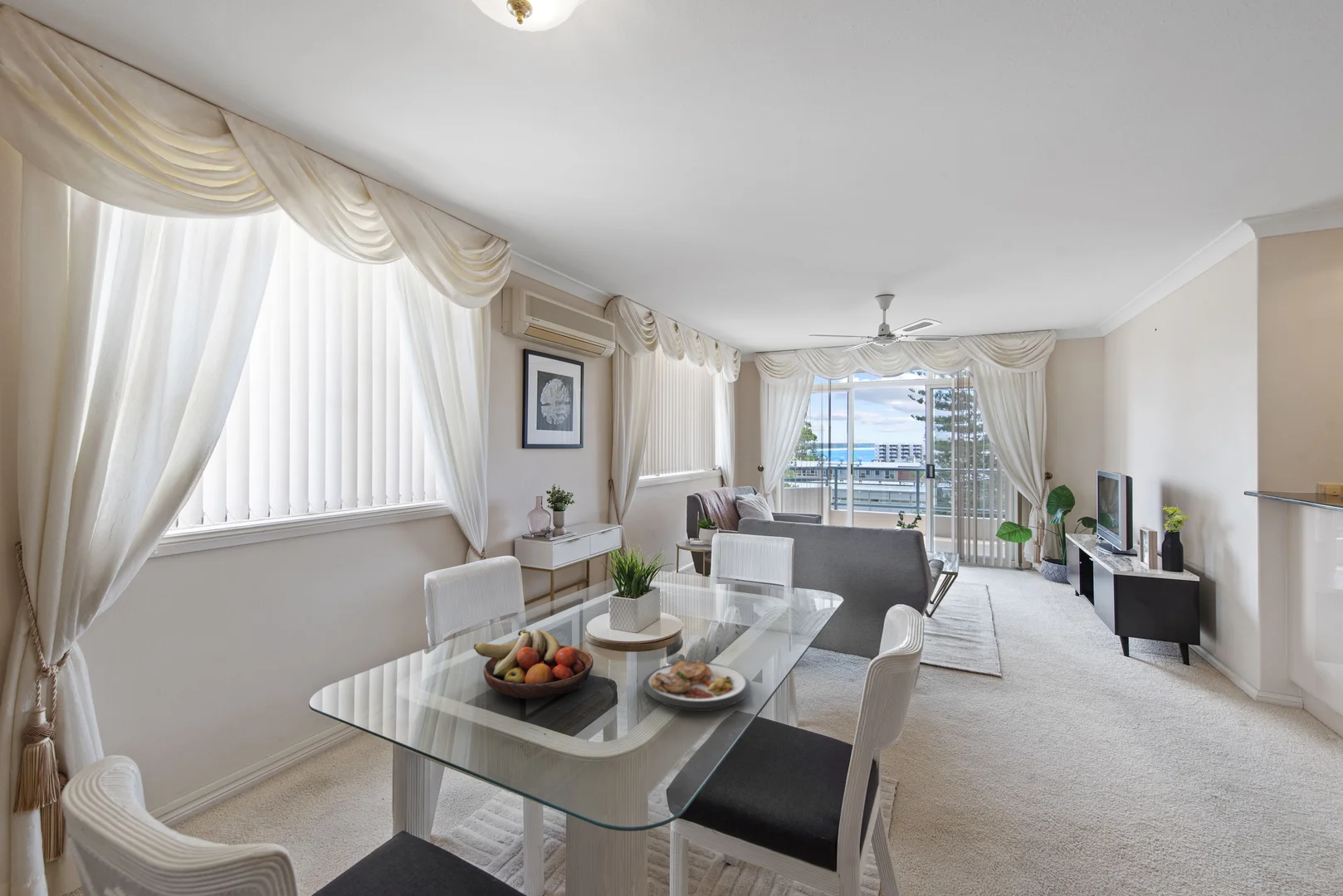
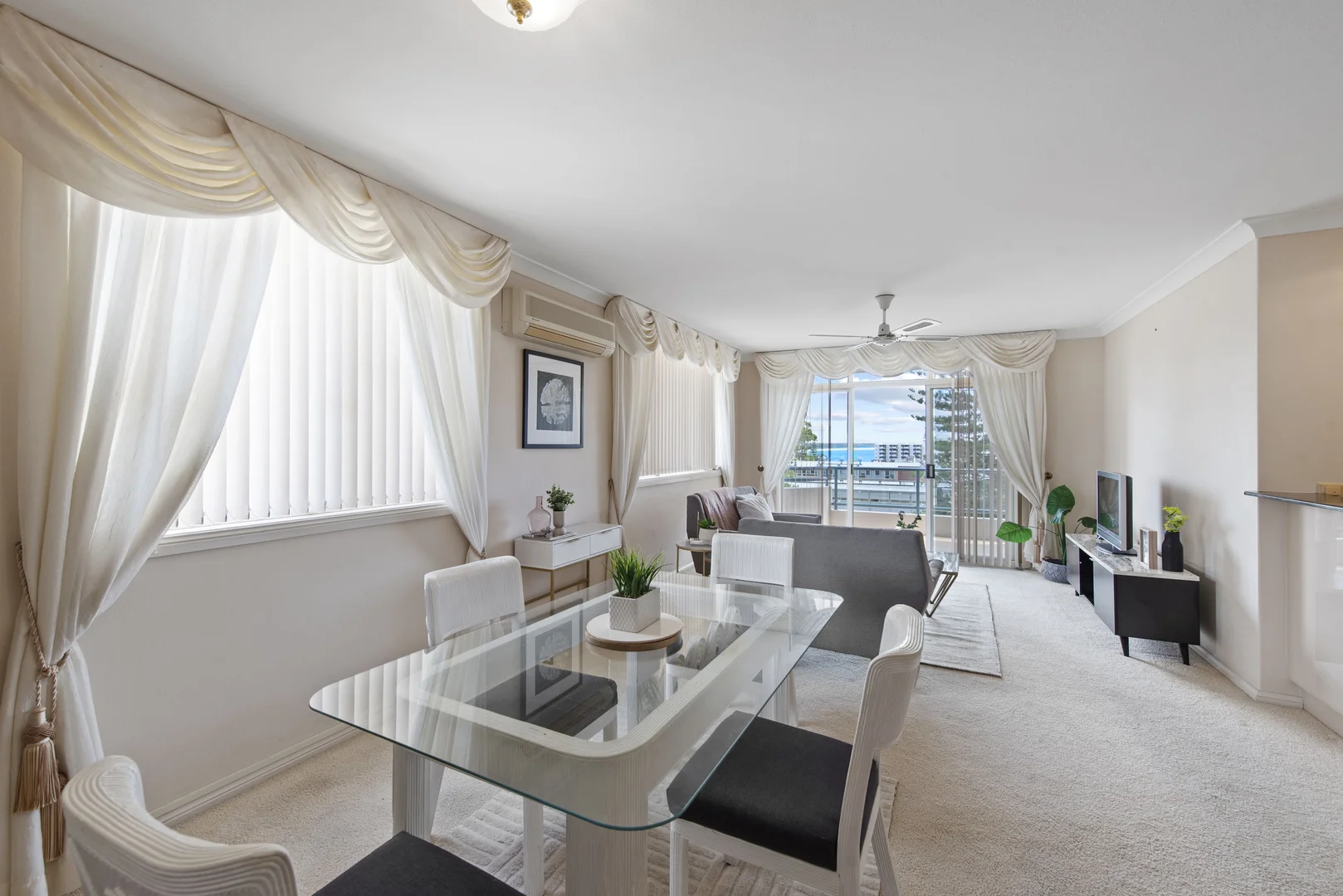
- fruit bowl [473,629,594,700]
- plate [642,660,752,712]
